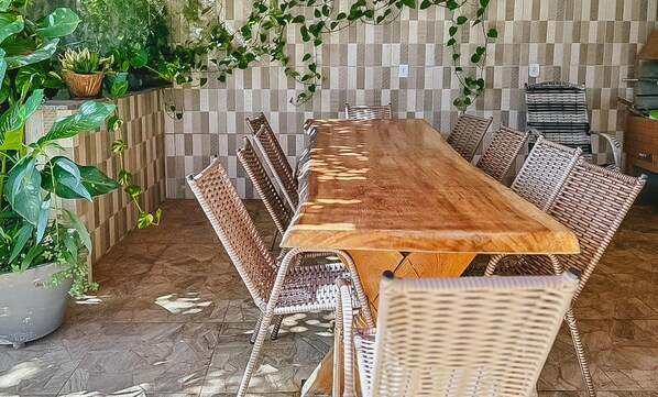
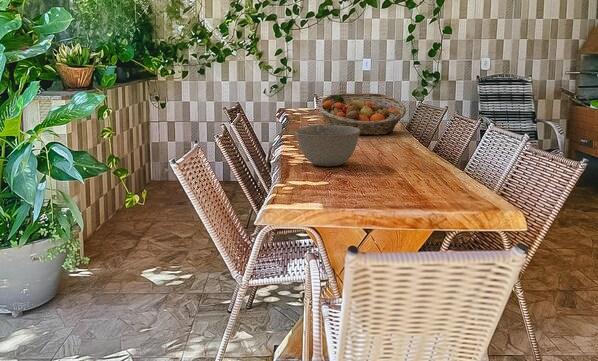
+ fruit basket [317,92,407,136]
+ bowl [293,124,360,167]
